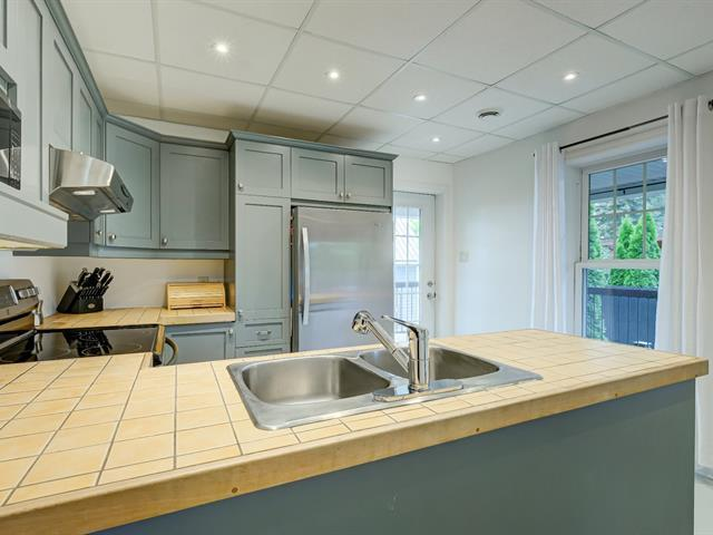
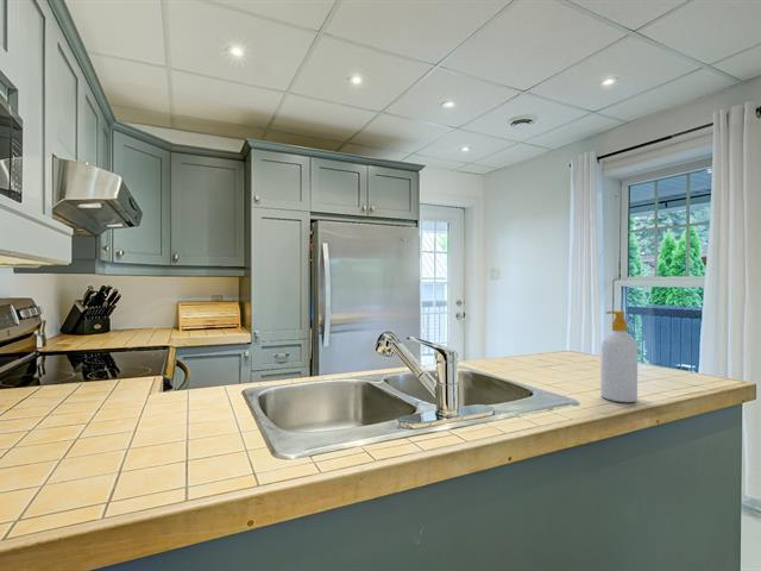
+ soap bottle [599,309,639,403]
